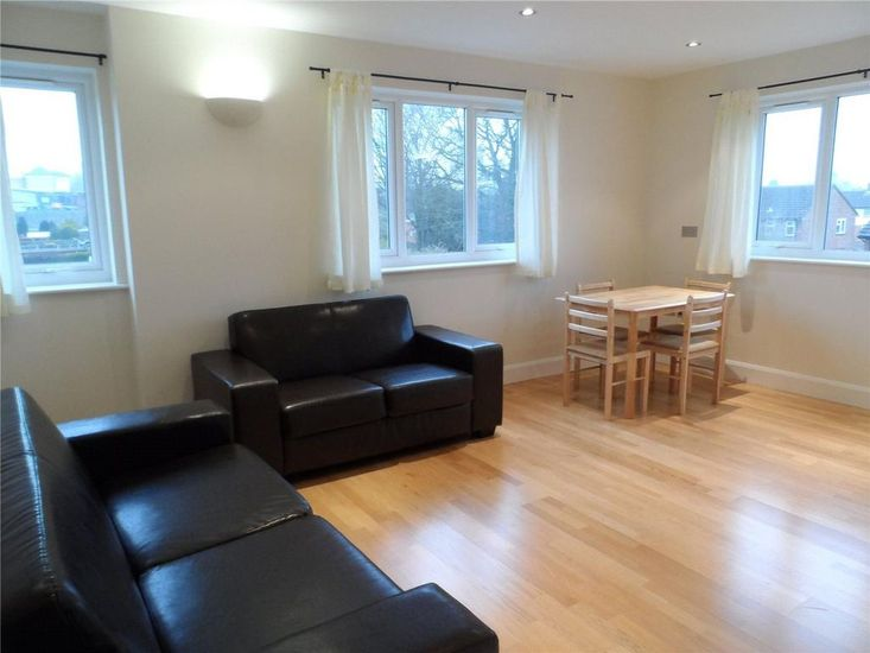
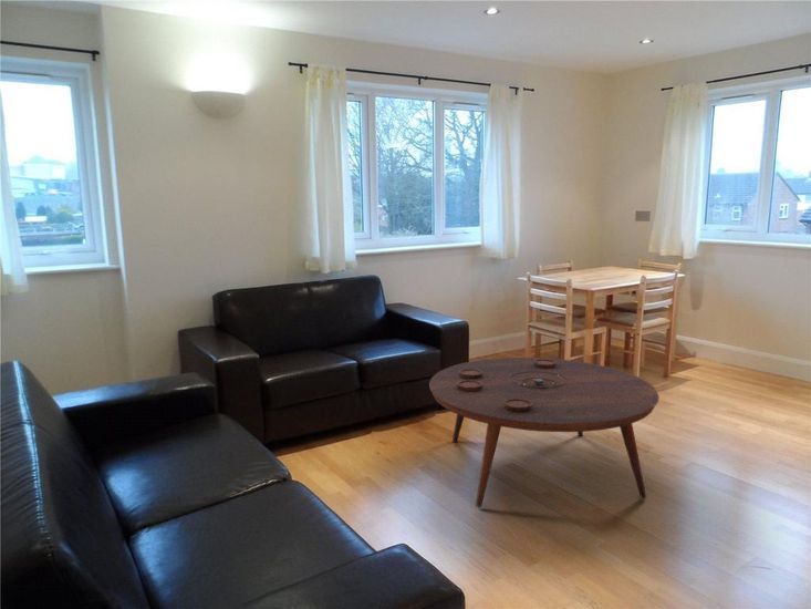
+ coffee table [428,357,661,508]
